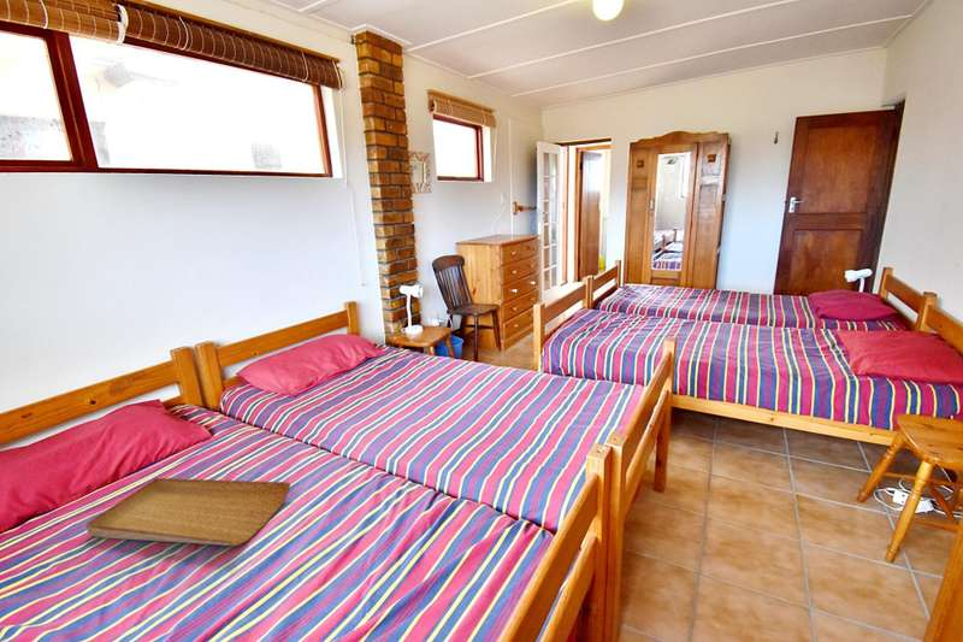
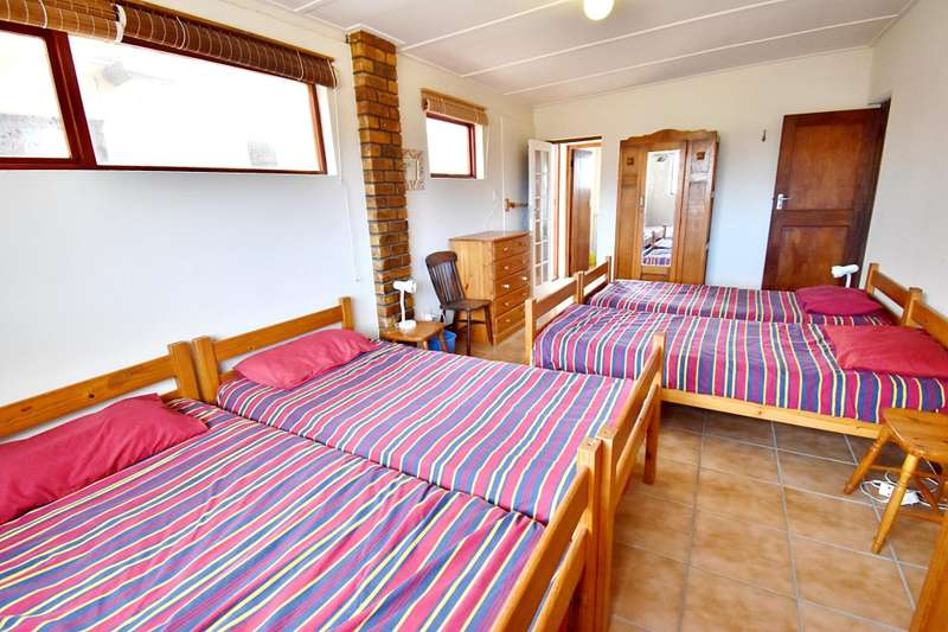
- tray [84,477,291,547]
